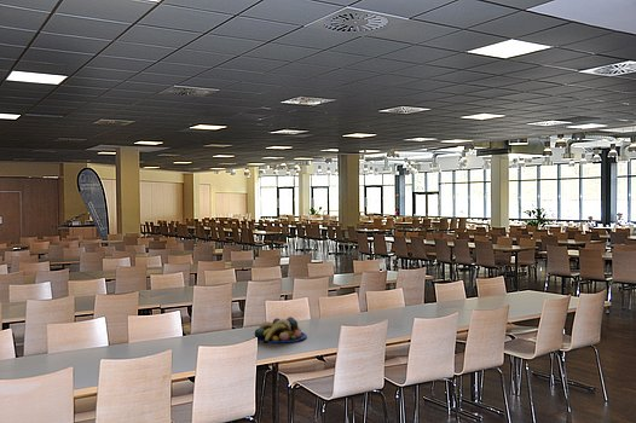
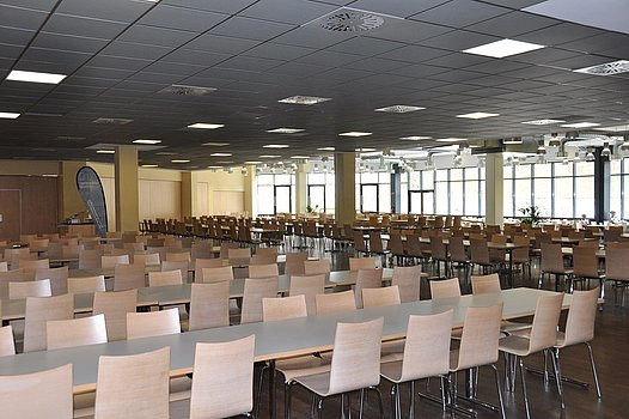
- fruit bowl [254,315,308,344]
